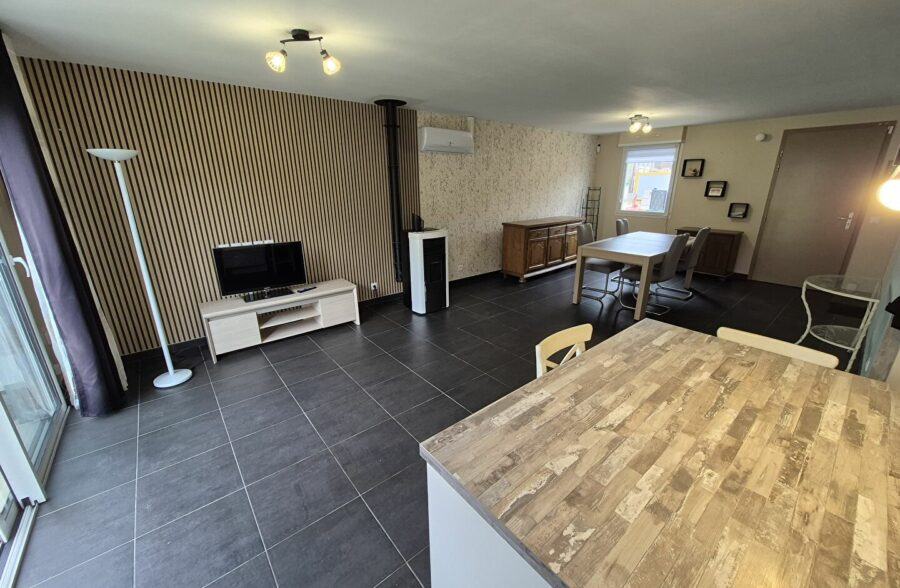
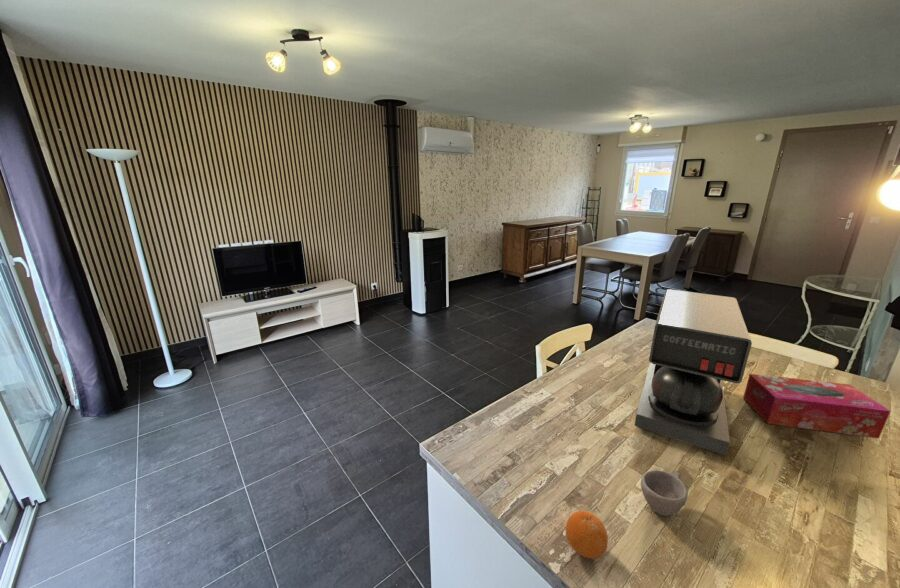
+ fruit [565,510,609,559]
+ tissue box [742,373,891,439]
+ coffee maker [634,288,753,456]
+ cup [640,469,689,517]
